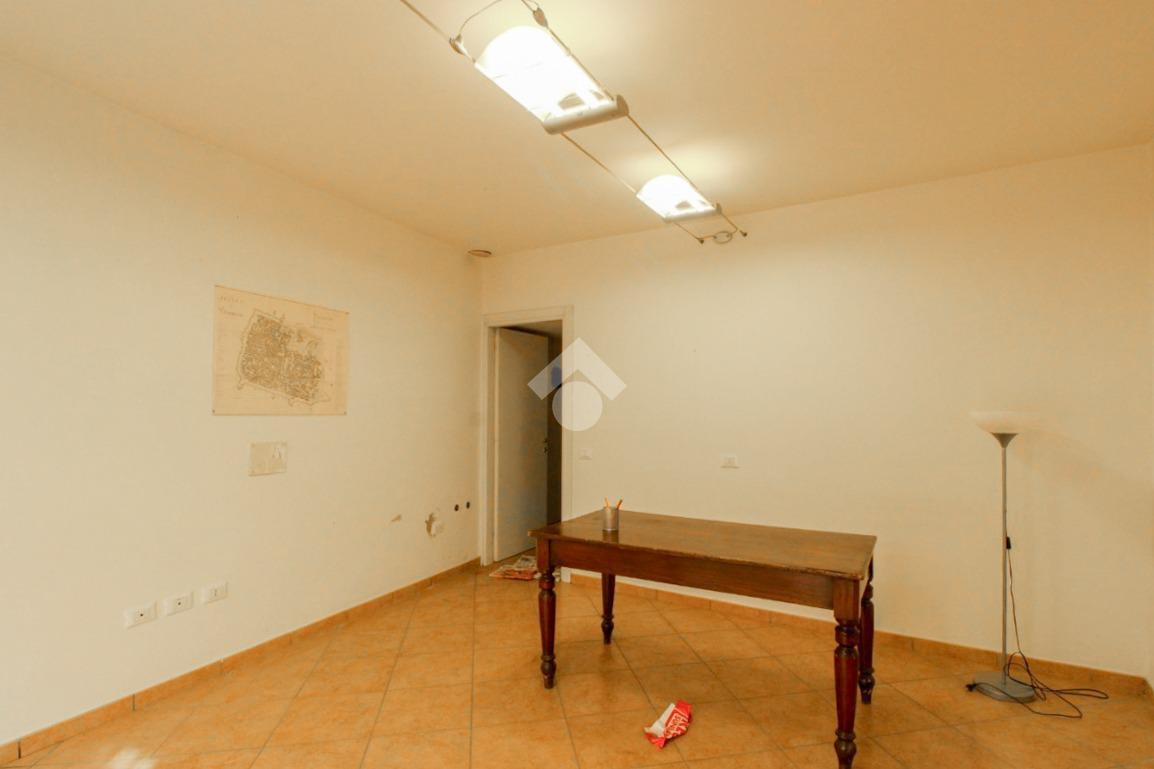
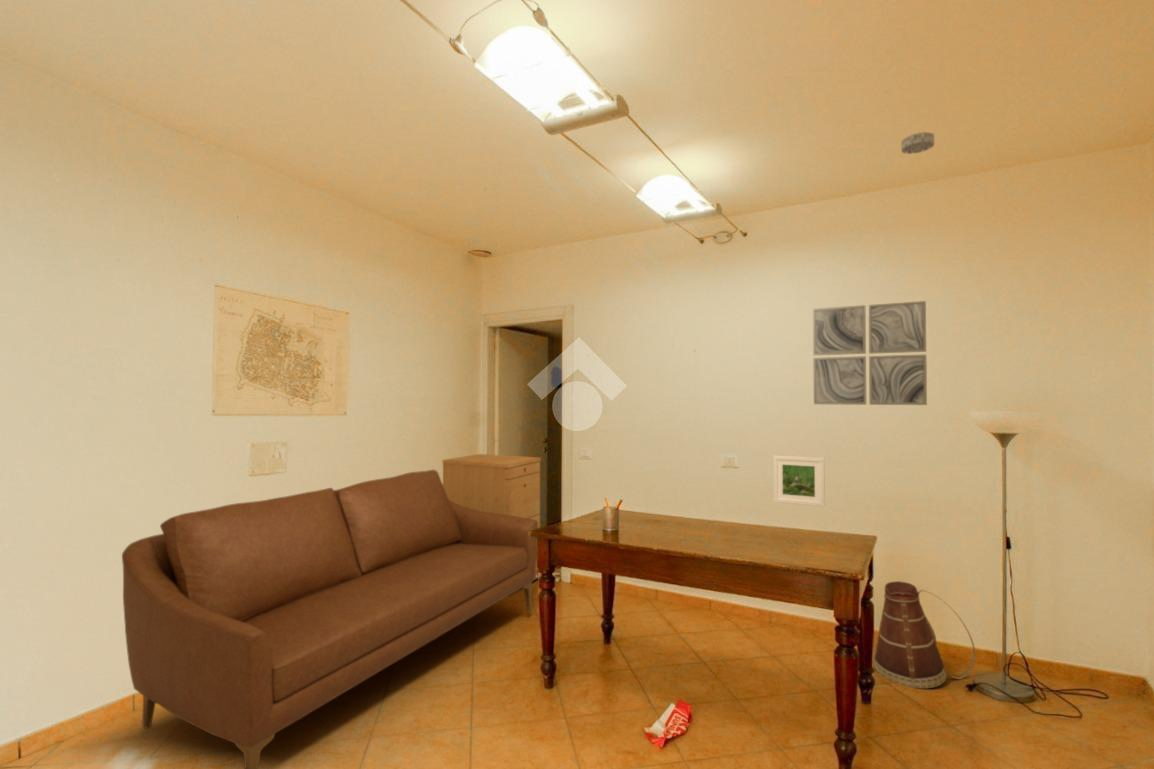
+ basket [873,580,977,690]
+ filing cabinet [442,453,542,581]
+ sofa [121,469,538,769]
+ wall art [812,300,928,406]
+ smoke detector [900,131,935,155]
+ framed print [772,454,826,508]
